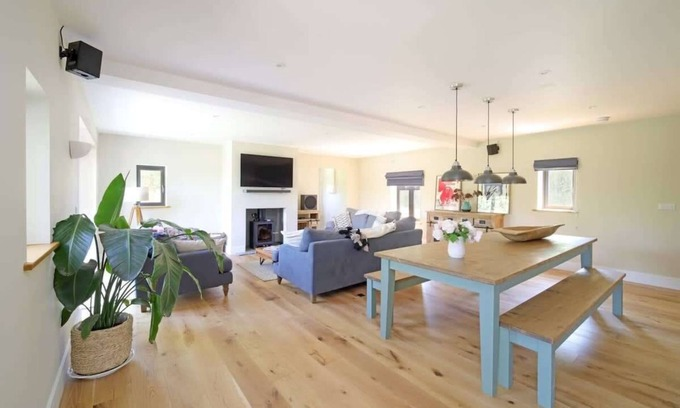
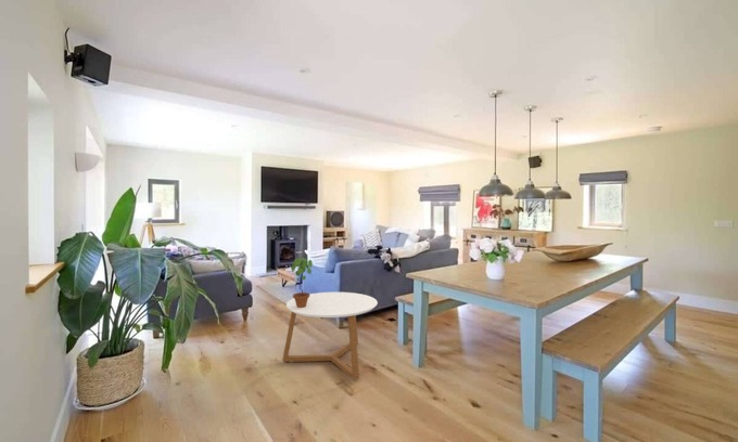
+ coffee table [282,291,379,380]
+ potted plant [290,257,314,308]
